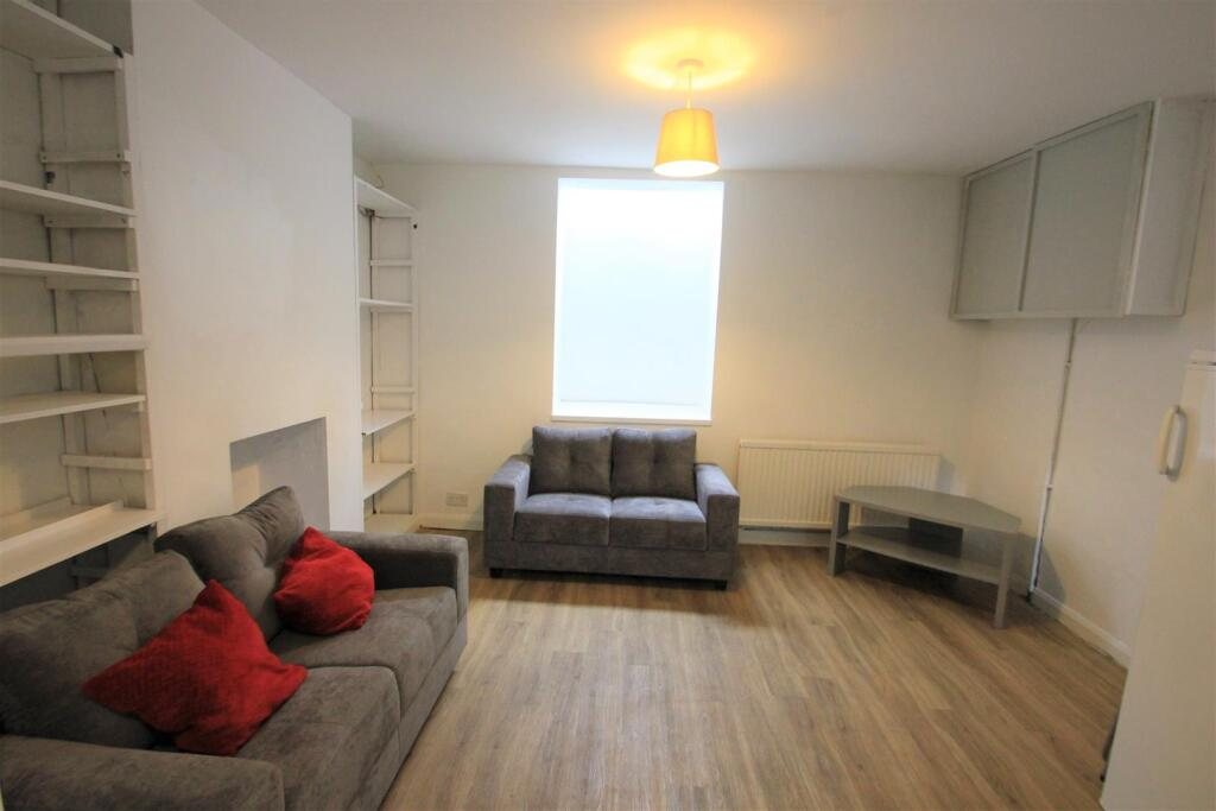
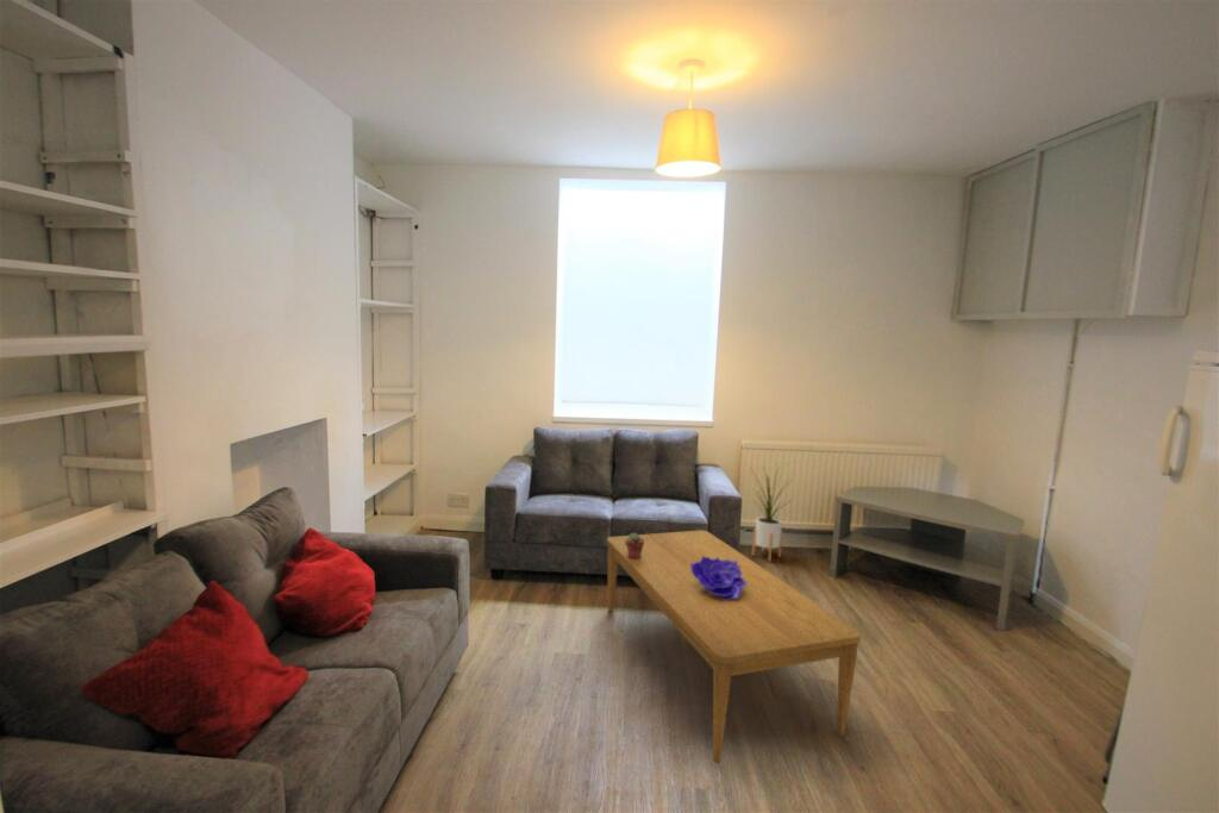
+ decorative bowl [690,555,748,600]
+ potted succulent [625,532,644,558]
+ house plant [748,463,798,562]
+ coffee table [606,530,862,765]
